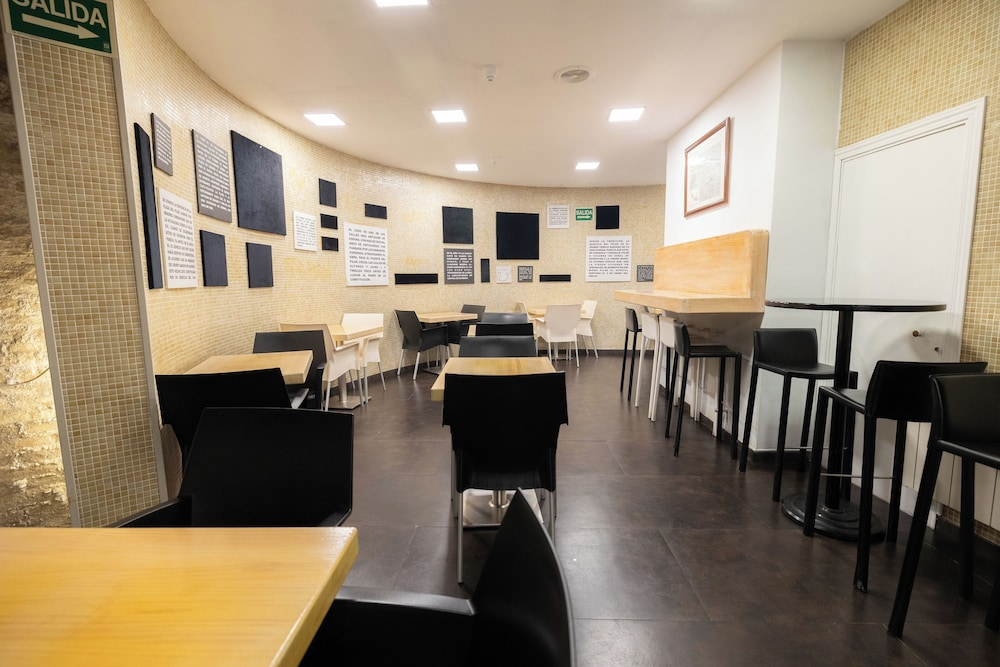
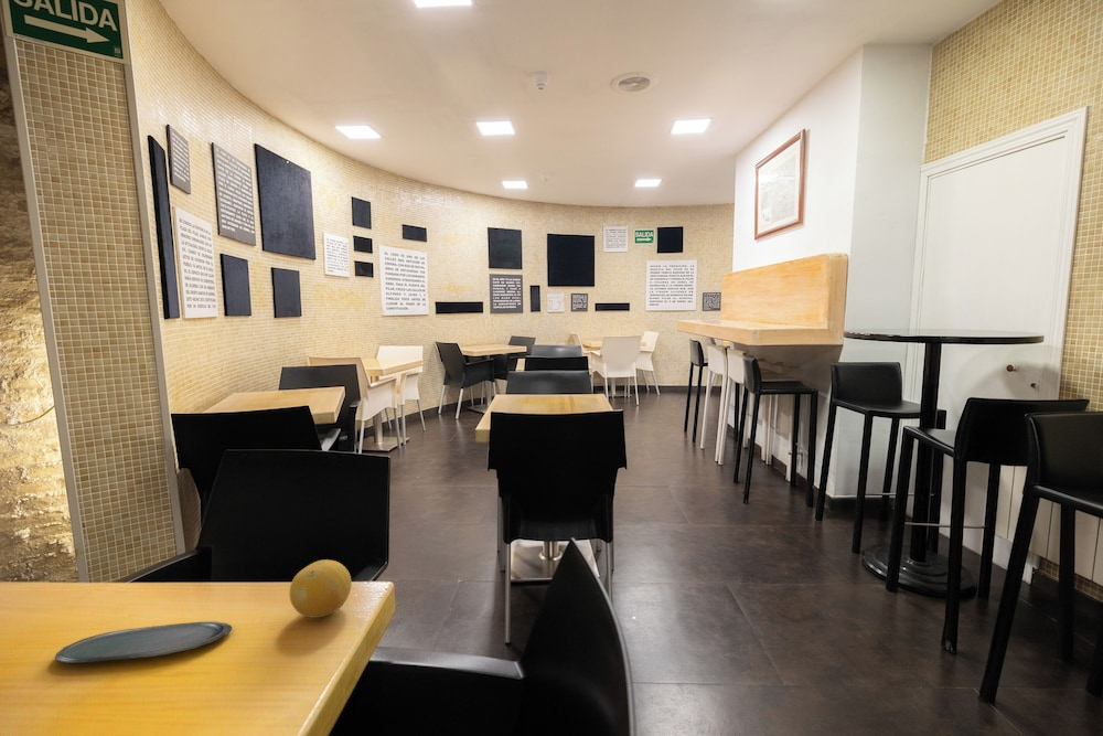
+ oval tray [53,620,233,664]
+ fruit [289,558,353,619]
